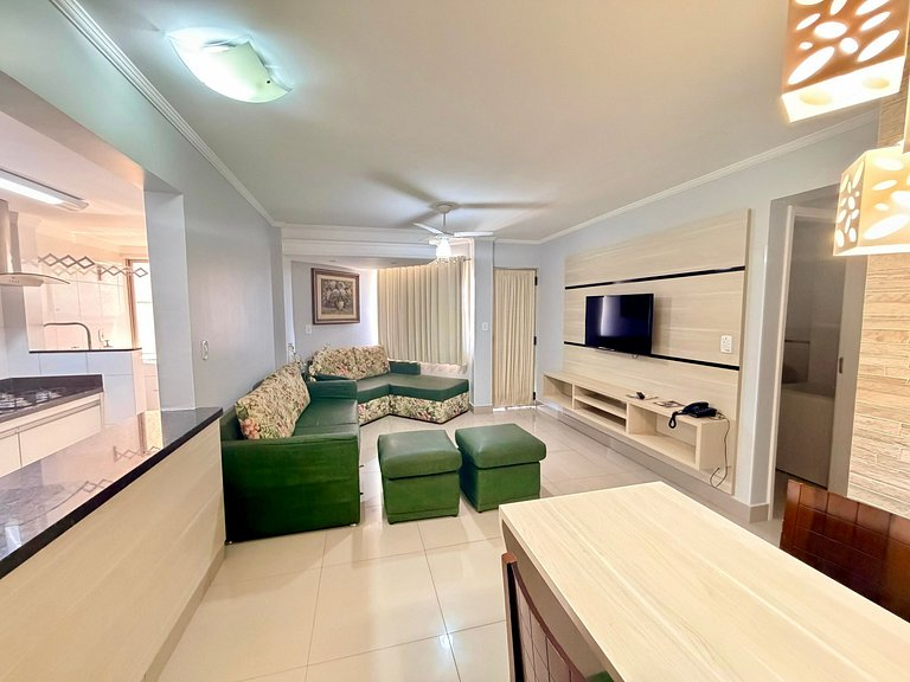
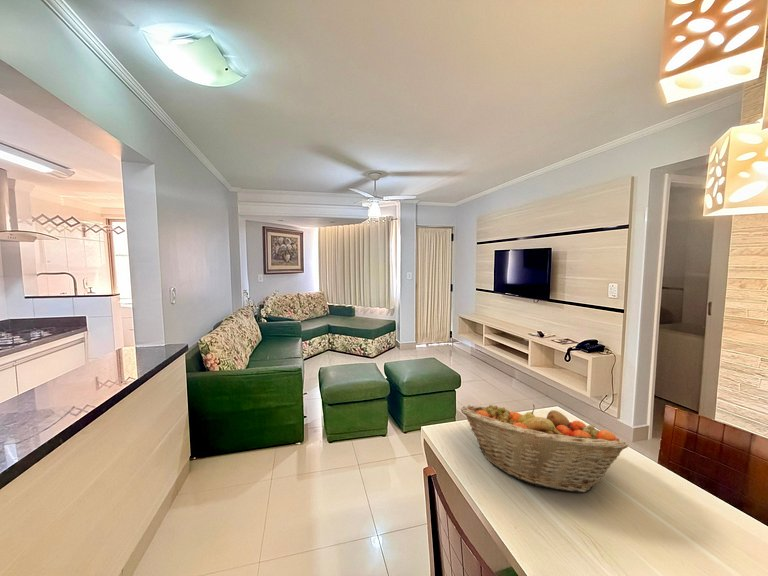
+ fruit basket [460,403,629,493]
